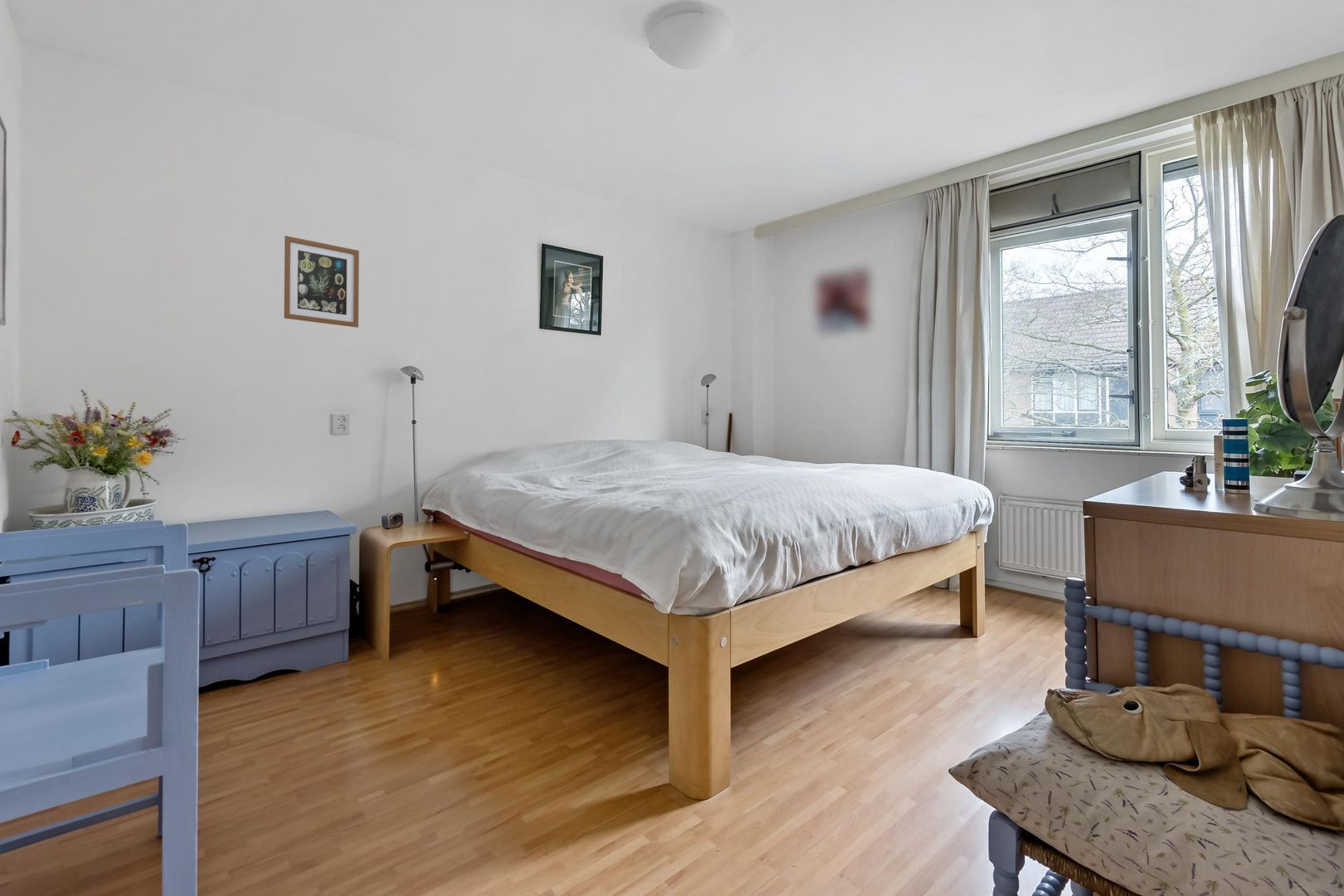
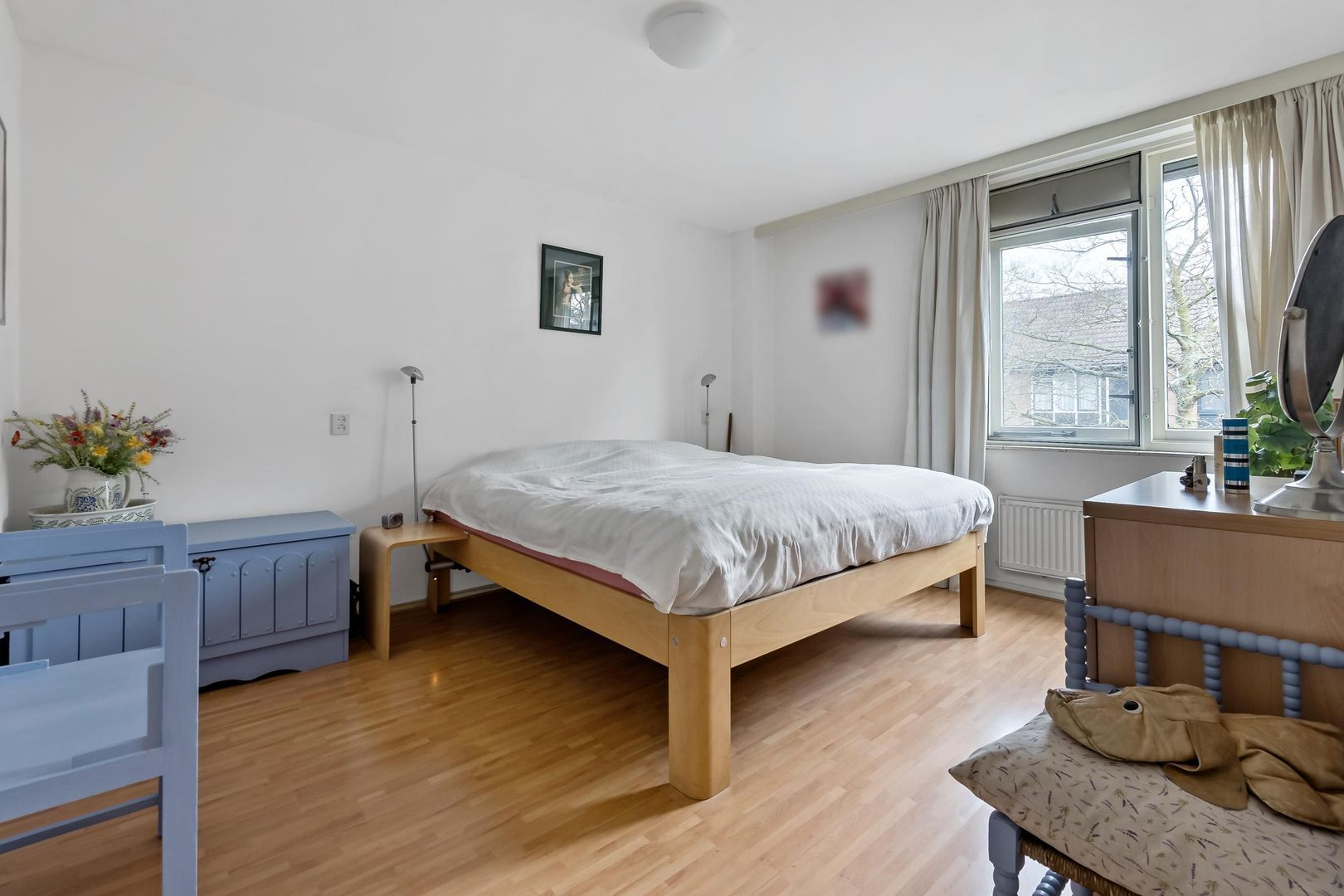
- wall art [283,235,360,329]
